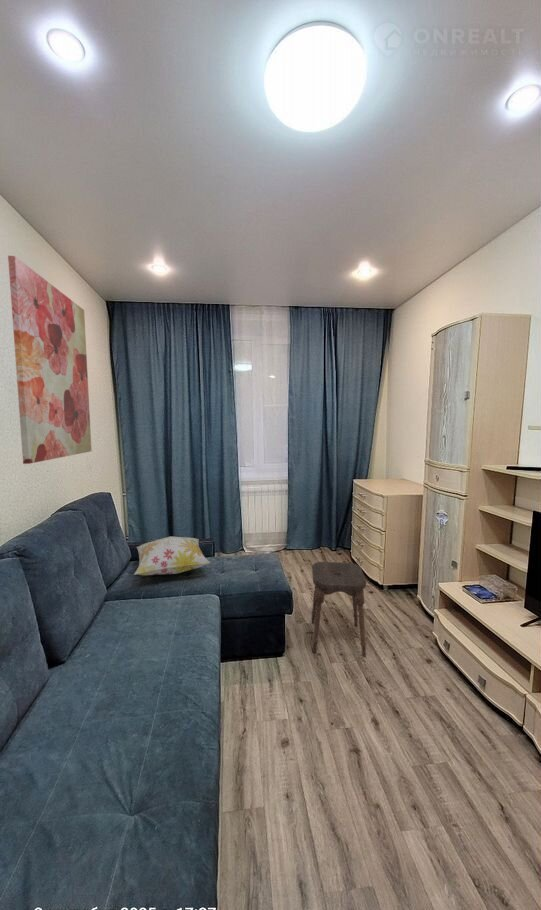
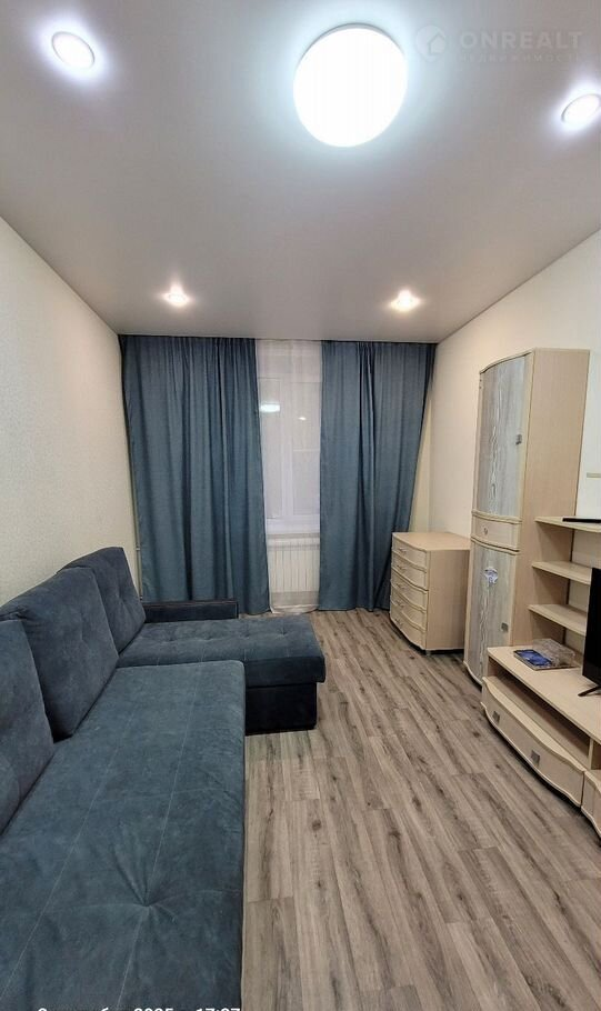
- wall art [7,255,93,465]
- decorative pillow [133,536,212,576]
- stool [310,561,367,657]
